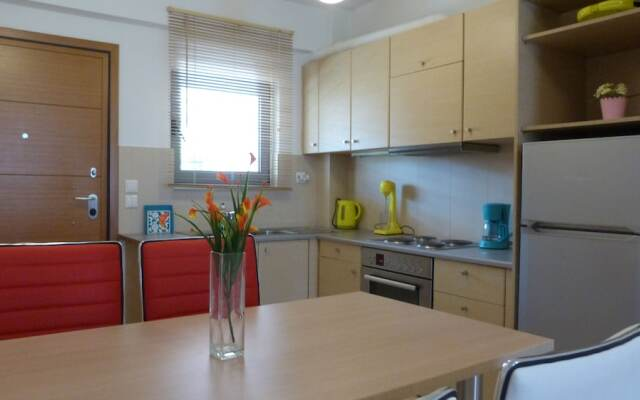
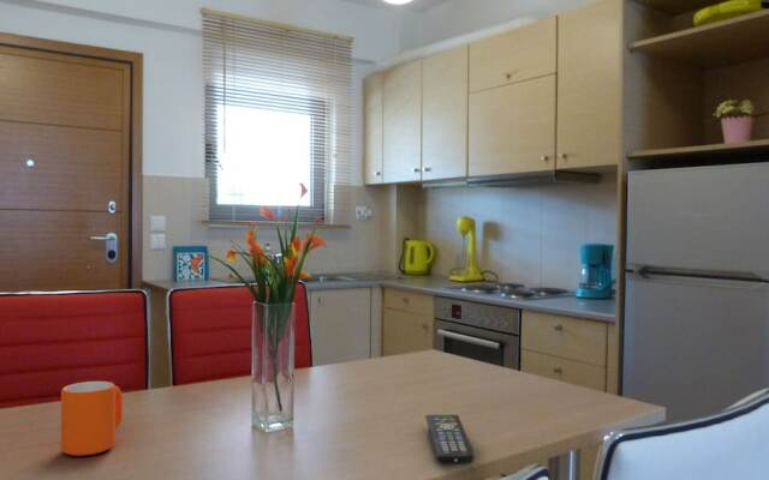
+ mug [60,380,124,457]
+ remote control [424,414,476,466]
